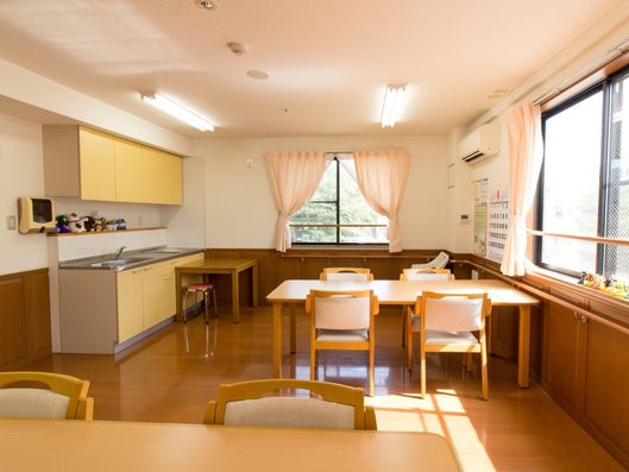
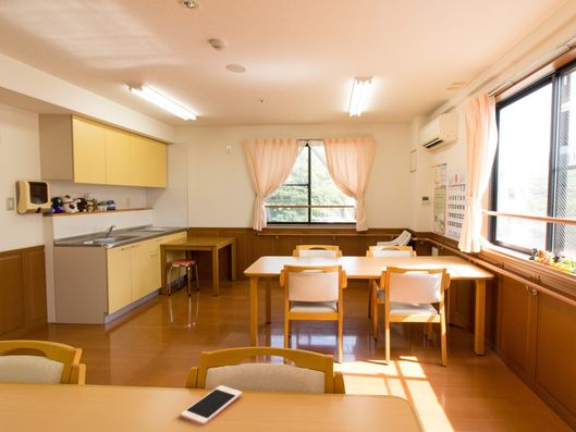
+ cell phone [180,384,243,427]
